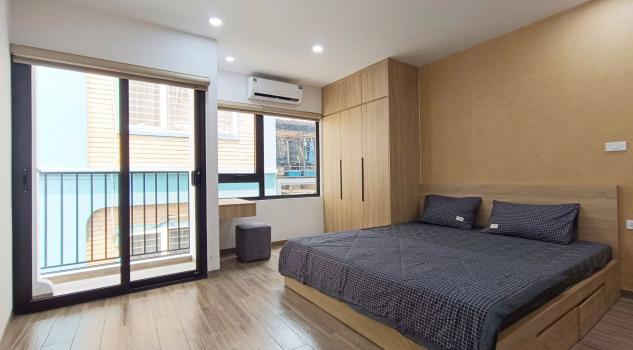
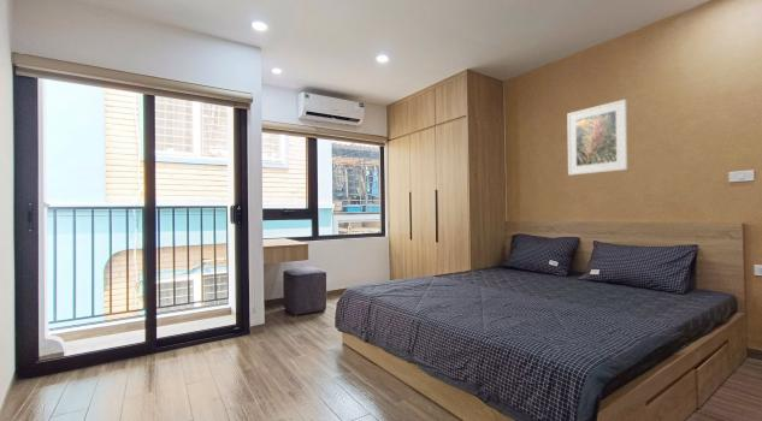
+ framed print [566,99,628,177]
